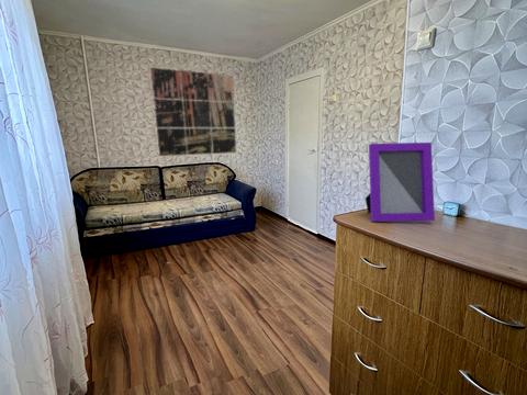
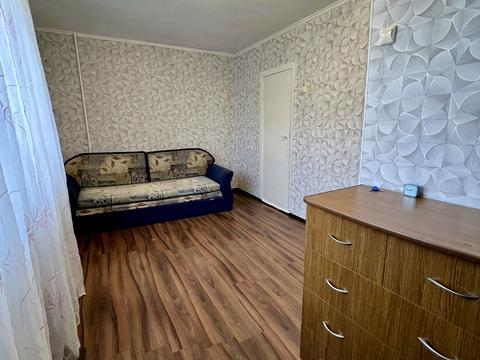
- picture frame [365,142,436,223]
- wall art [149,67,237,157]
